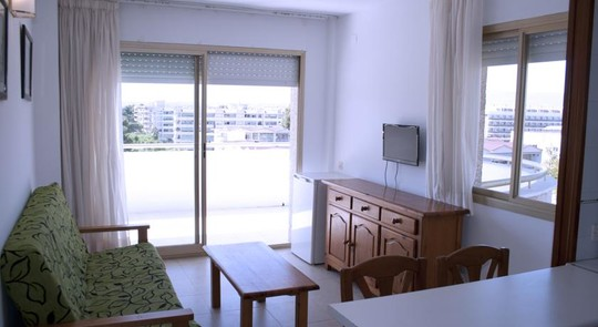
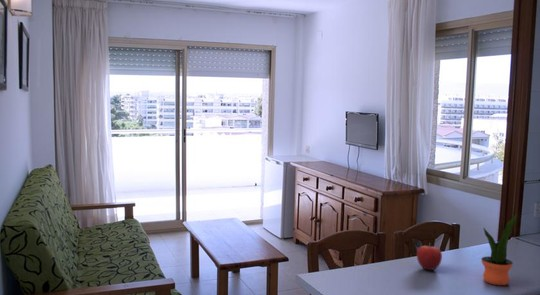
+ fruit [416,242,443,271]
+ potted plant [481,212,518,286]
